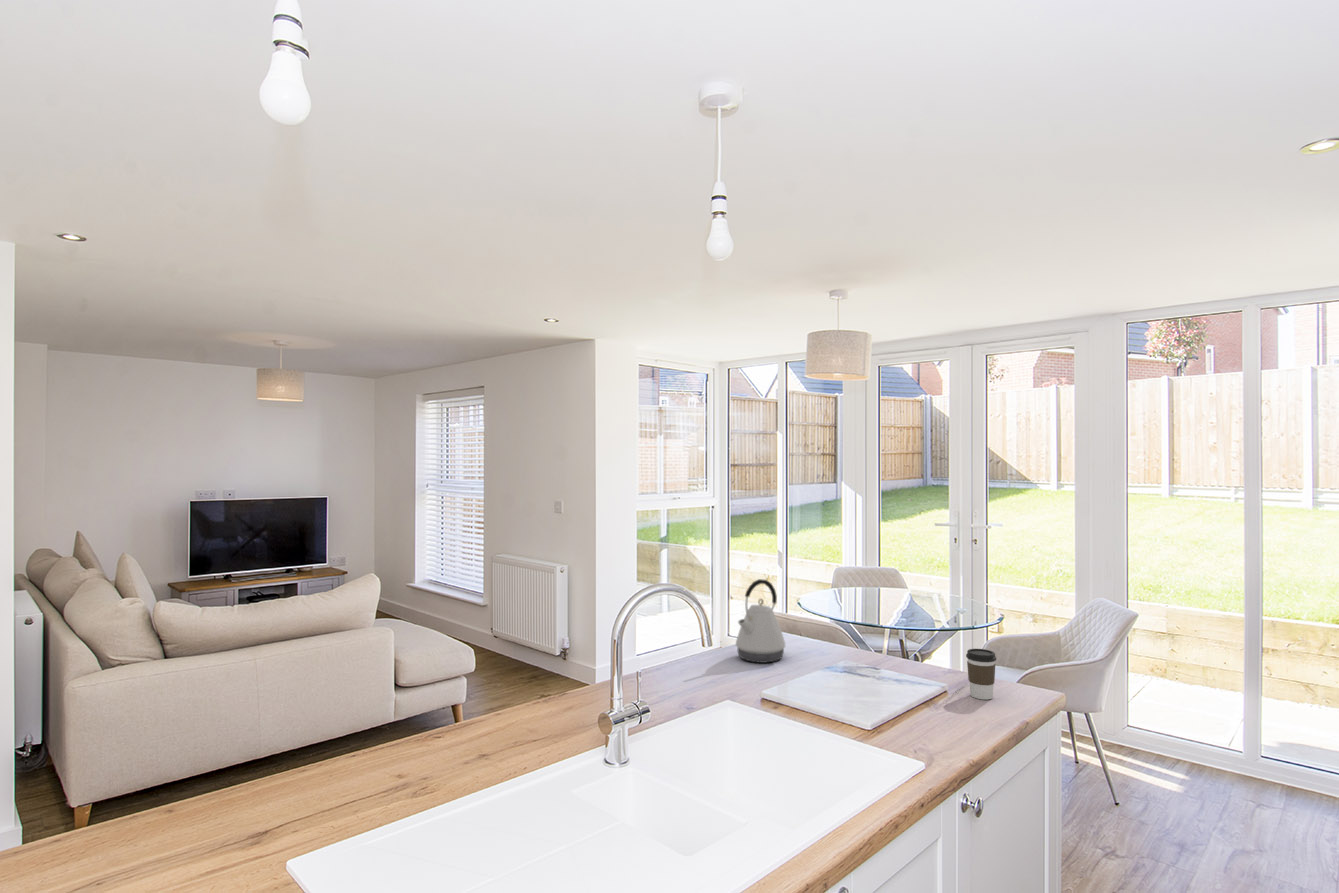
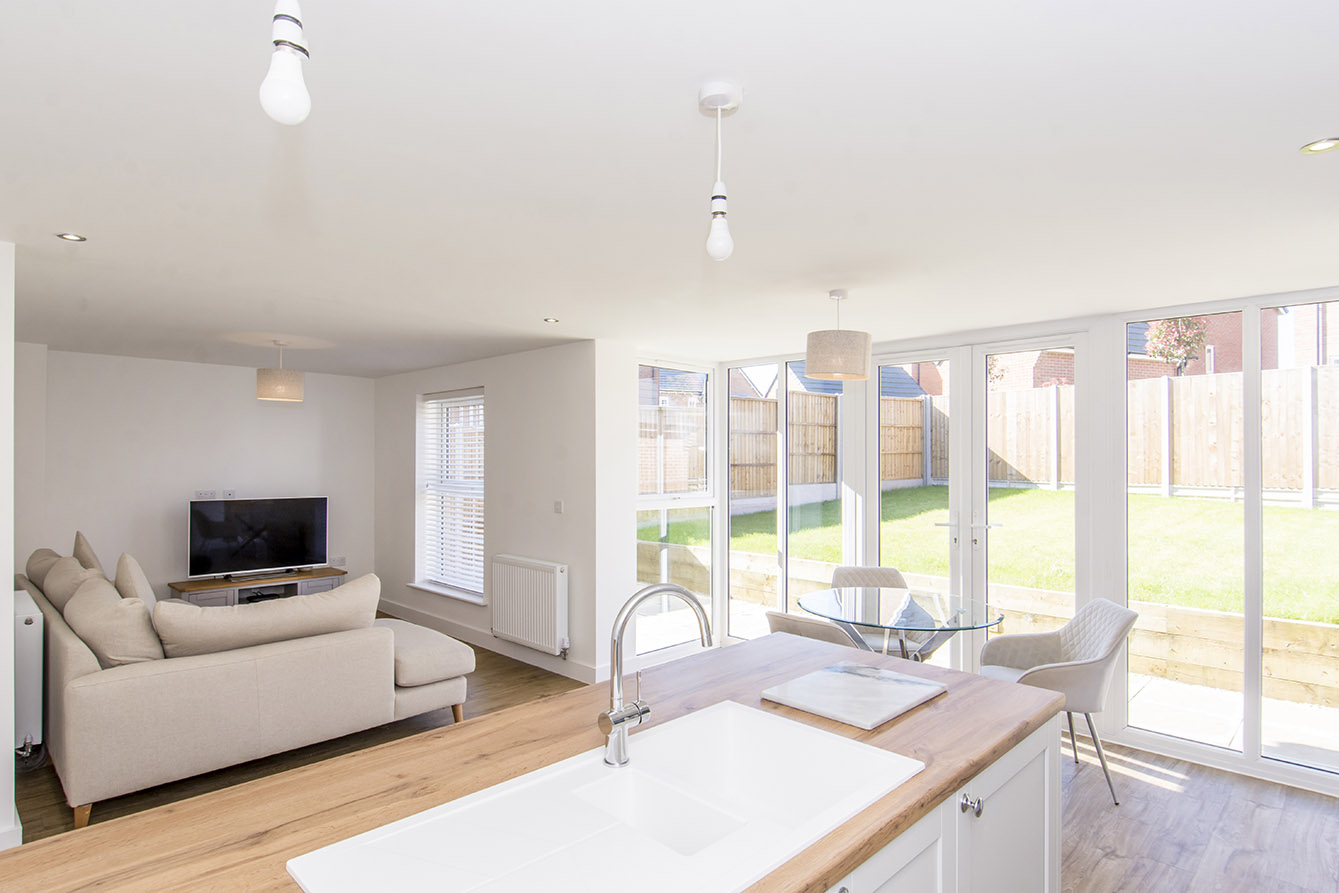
- coffee cup [965,648,997,701]
- kettle [735,578,786,664]
